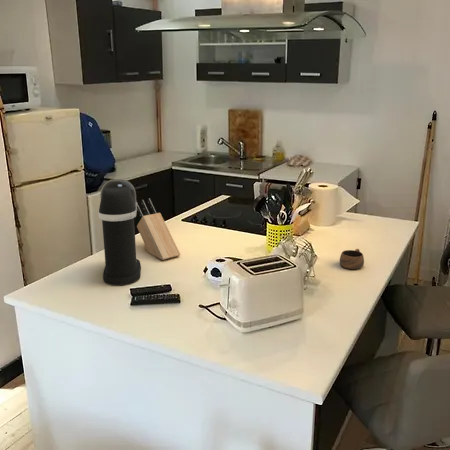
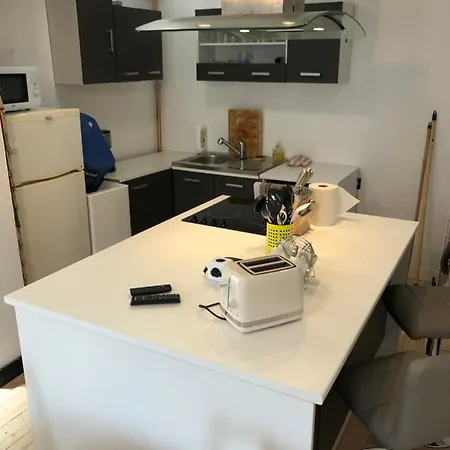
- coffee maker [97,178,142,286]
- knife block [136,197,181,261]
- cup [339,248,365,270]
